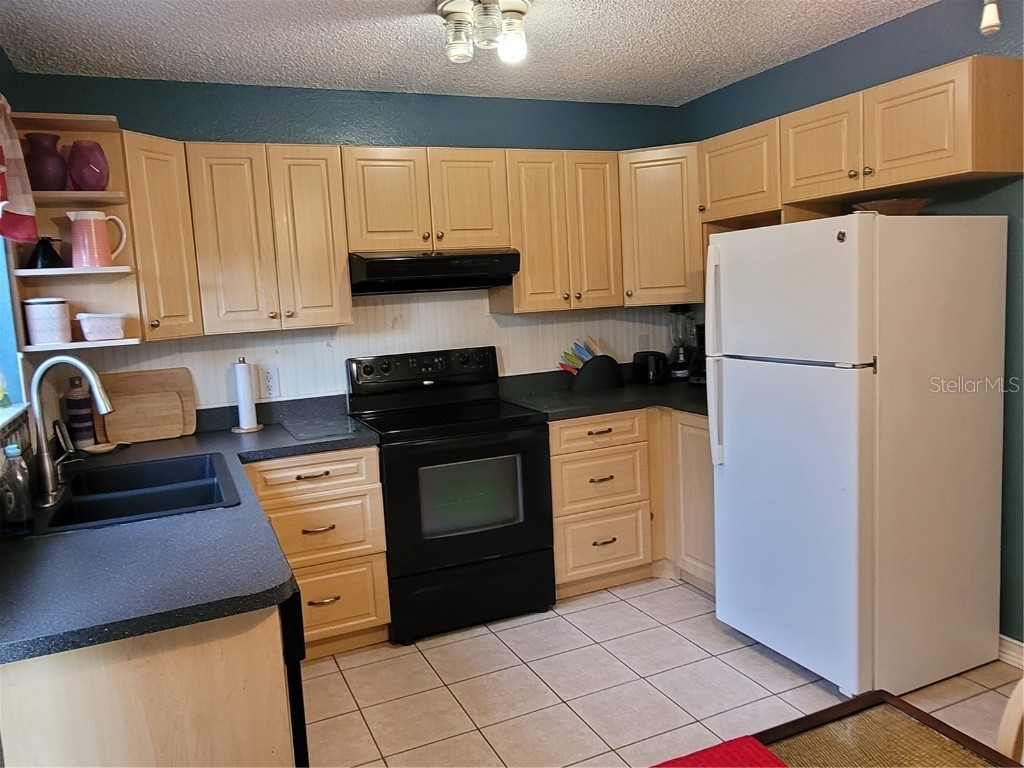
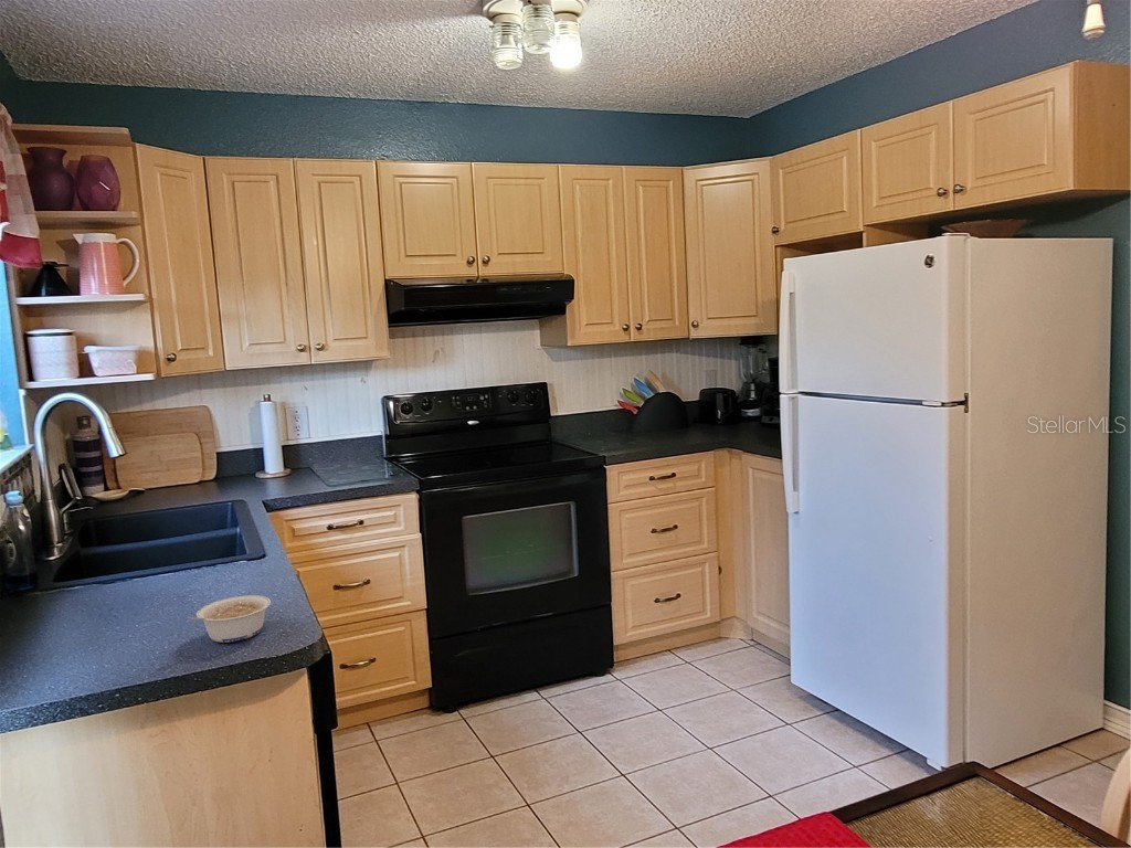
+ legume [187,594,272,644]
